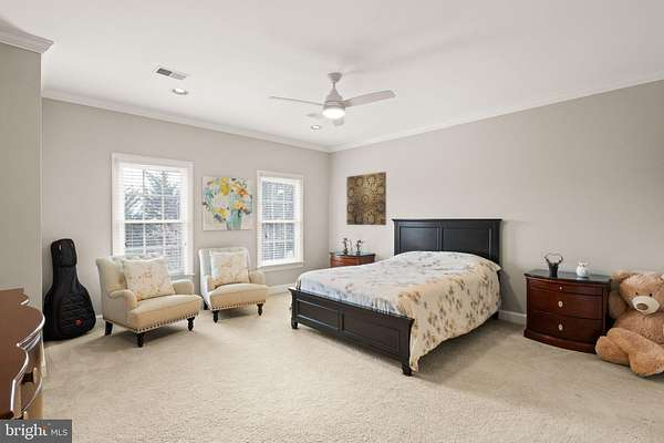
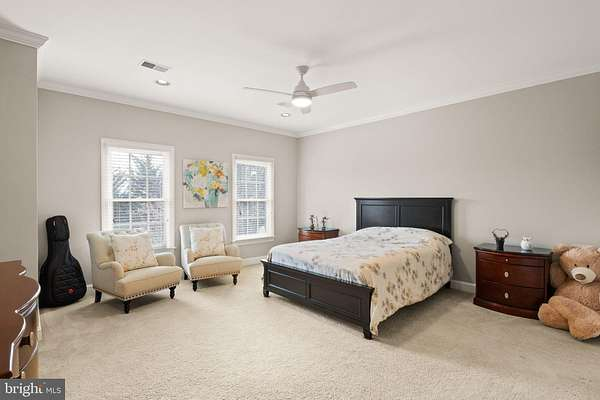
- wall art [345,171,387,226]
